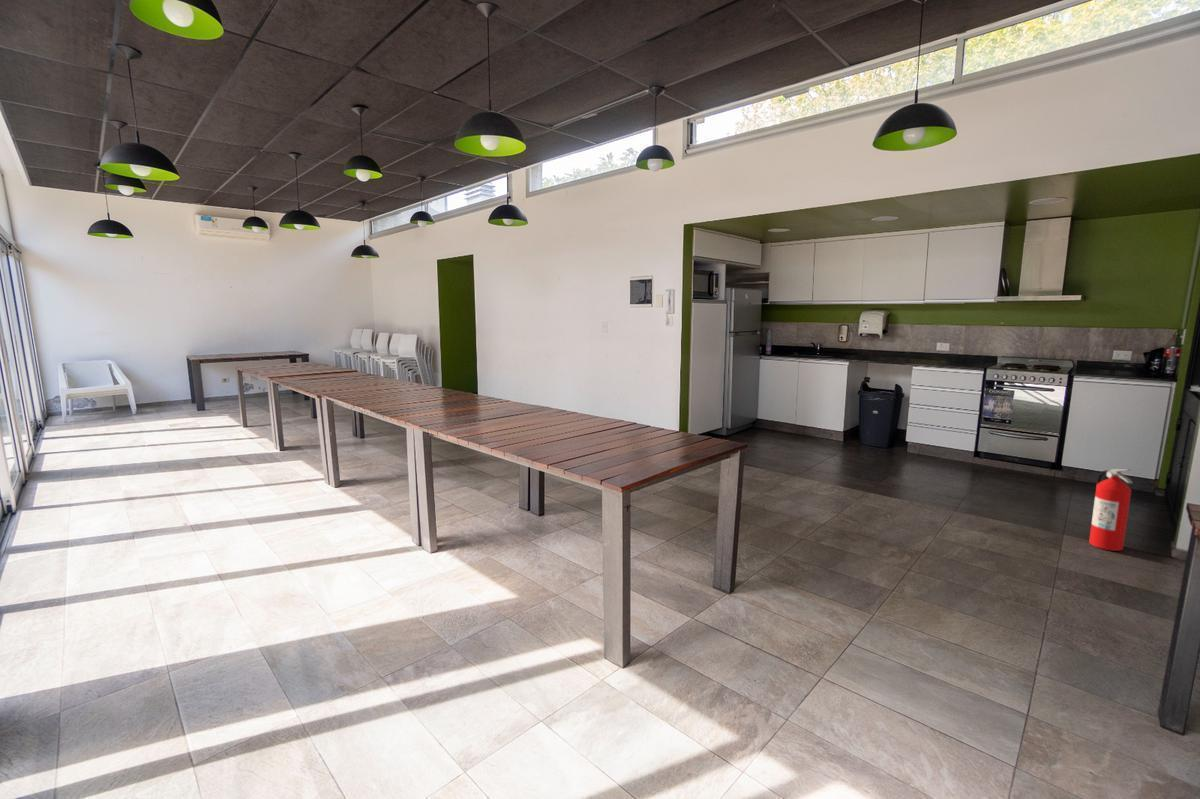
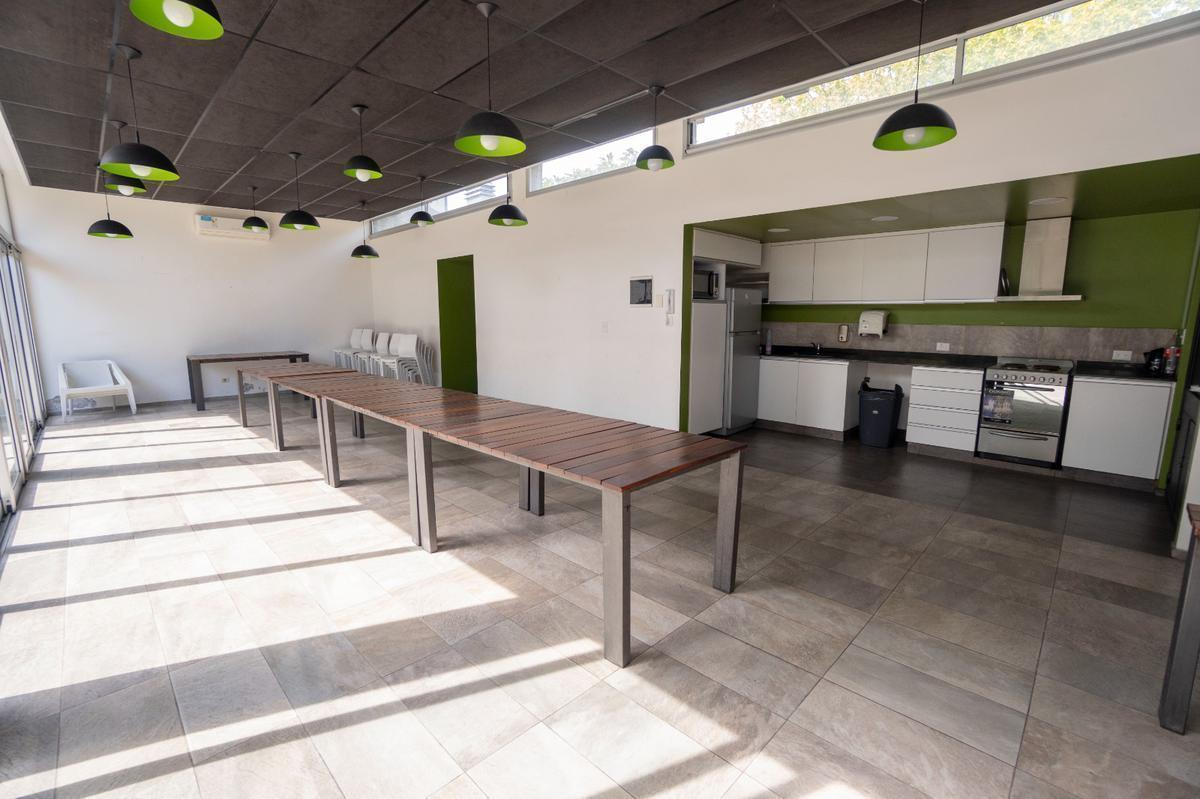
- fire extinguisher [1088,468,1134,552]
